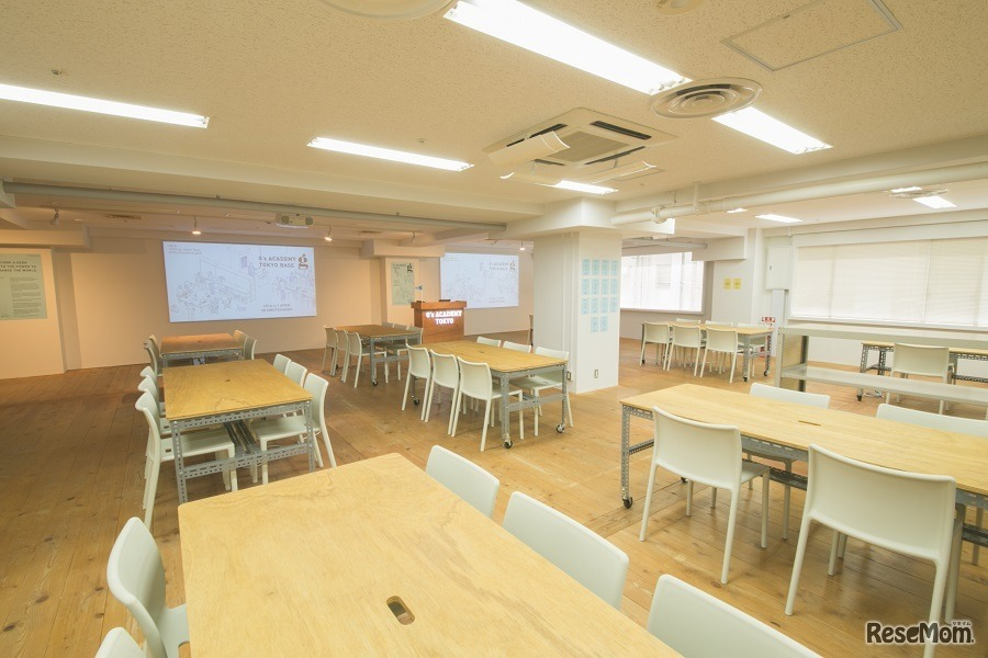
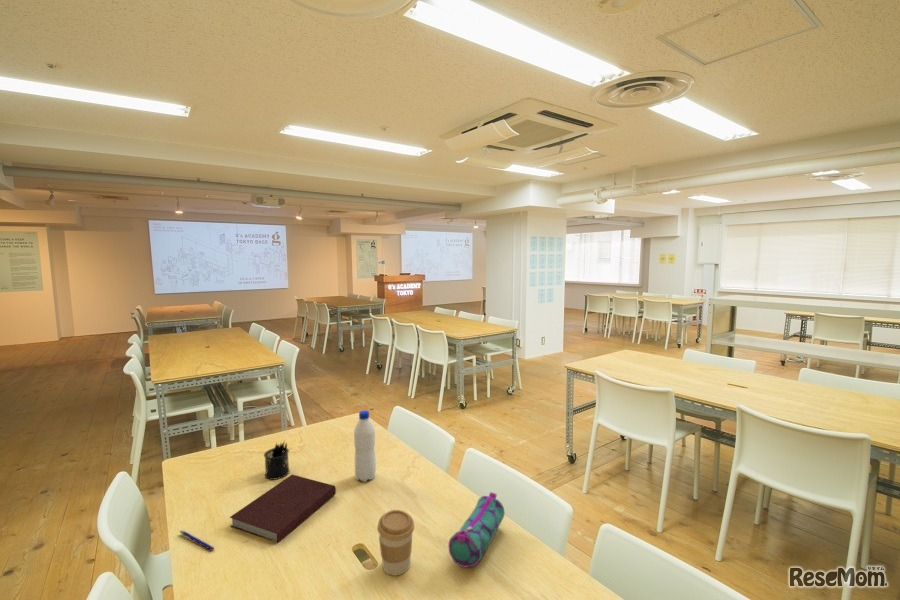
+ coffee cup [376,509,415,577]
+ notebook [229,474,337,544]
+ pen holder [263,441,290,481]
+ water bottle [353,410,377,483]
+ pen [179,529,215,552]
+ pencil case [447,491,505,569]
